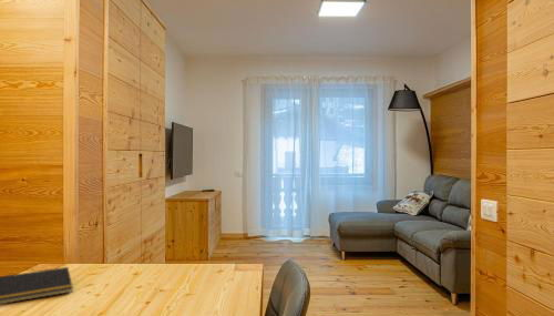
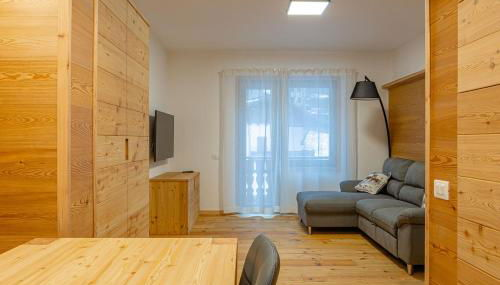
- notepad [0,266,74,305]
